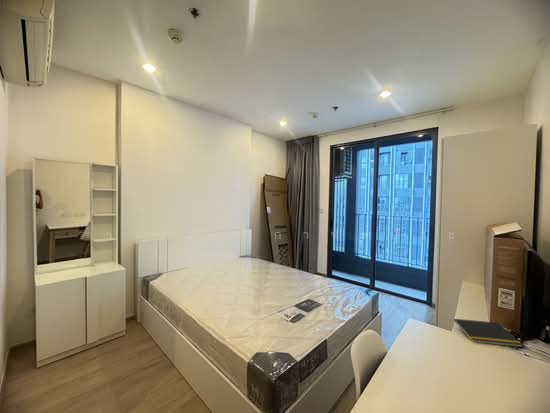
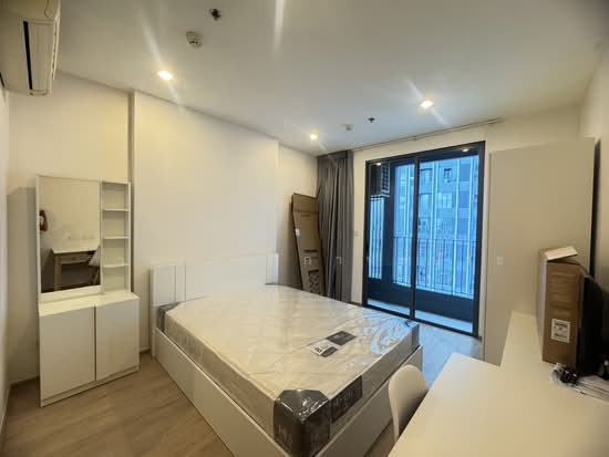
- notepad [452,318,523,348]
